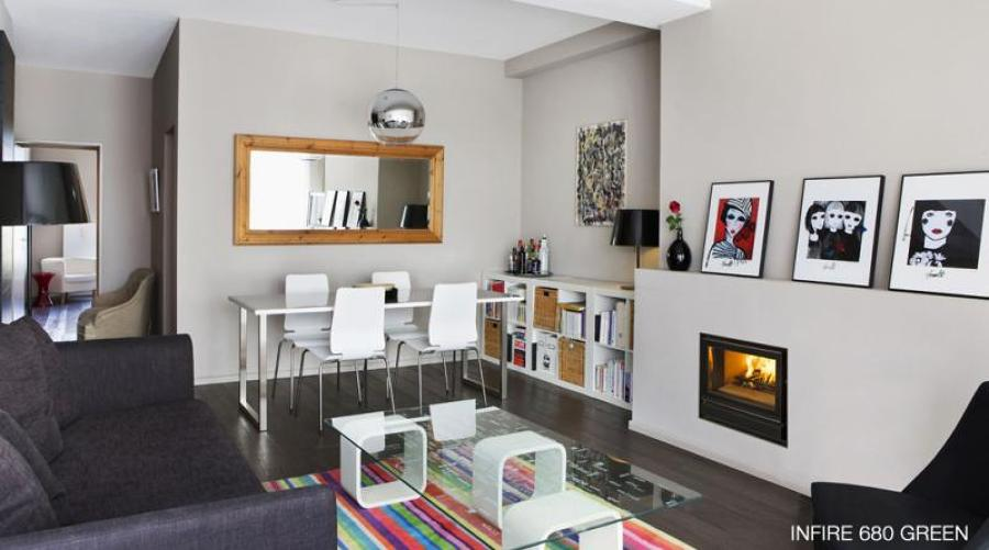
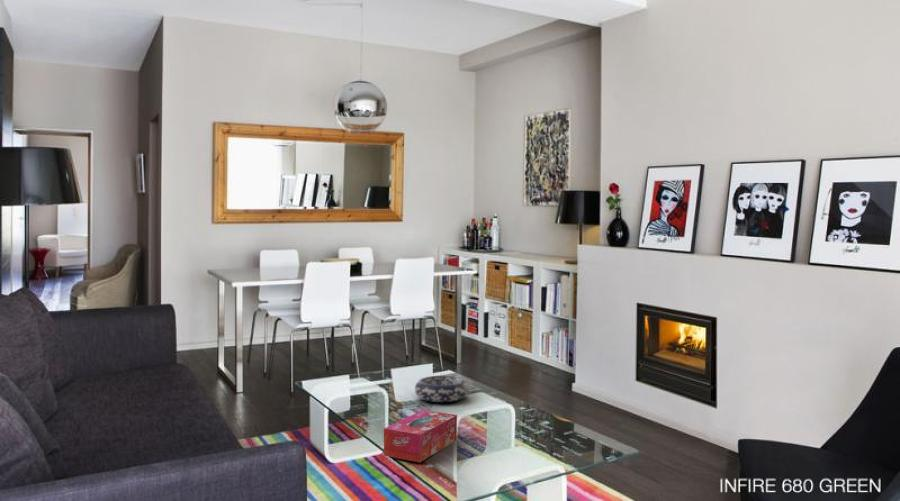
+ tissue box [383,409,458,463]
+ decorative bowl [414,375,469,403]
